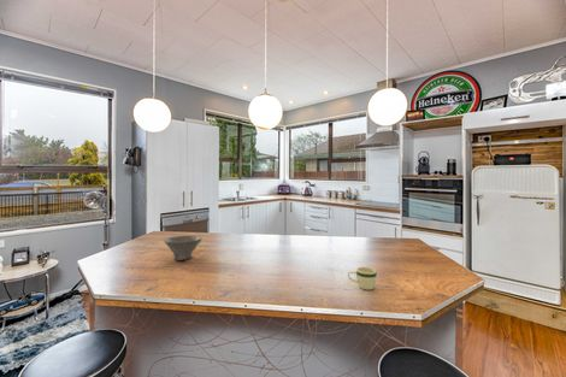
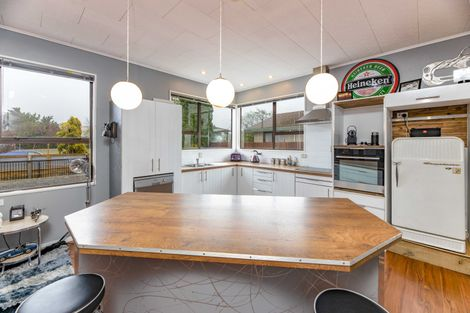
- mug [347,266,378,290]
- bowl [164,235,202,261]
